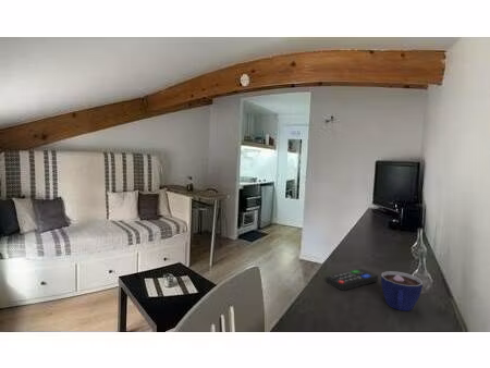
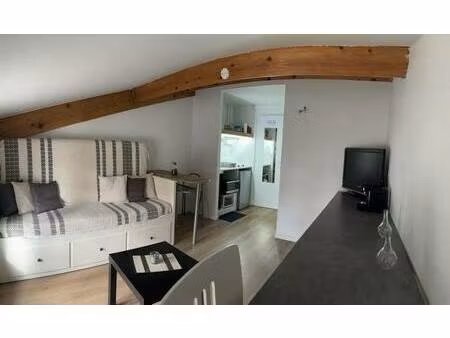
- remote control [324,268,379,292]
- cup [380,270,424,311]
